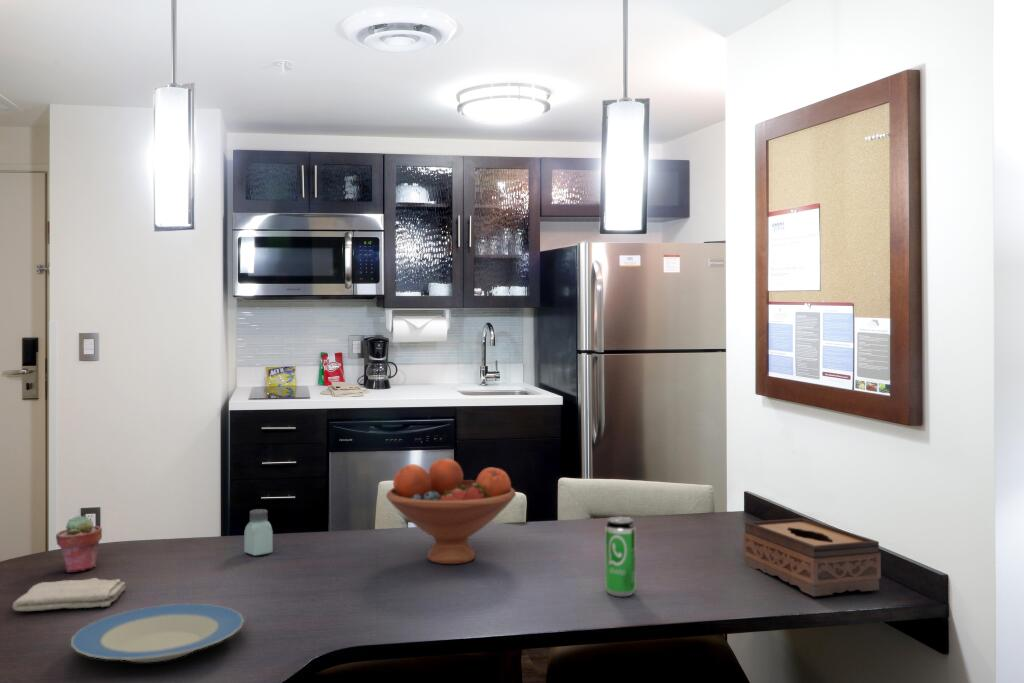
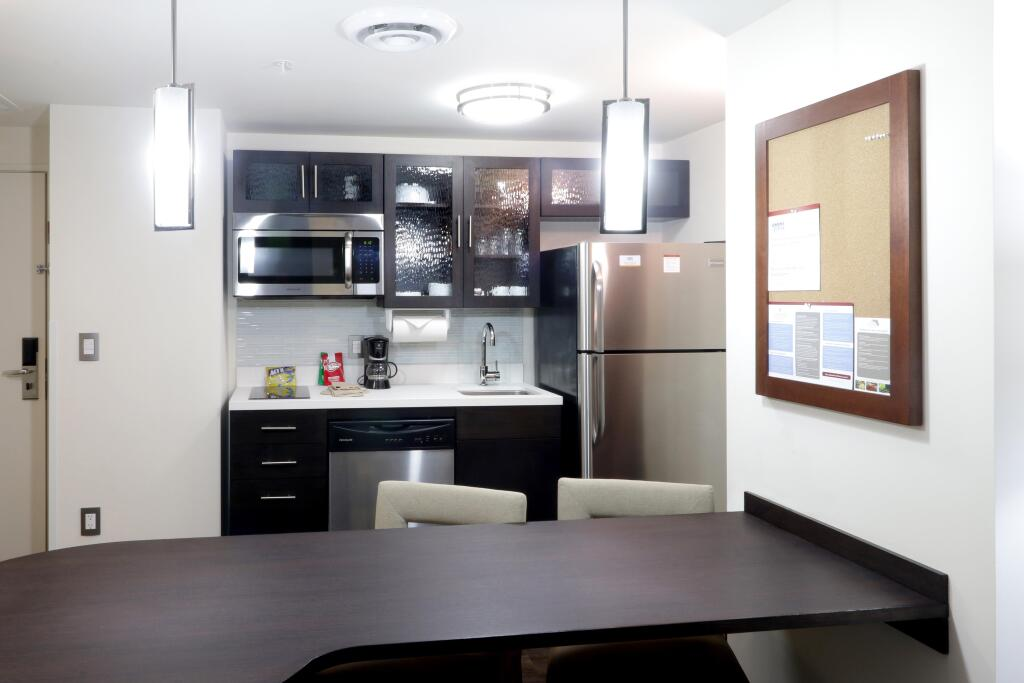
- plate [70,603,245,663]
- tissue box [742,517,882,597]
- beverage can [604,516,636,597]
- washcloth [12,577,126,612]
- potted succulent [55,514,103,573]
- fruit bowl [385,458,517,565]
- saltshaker [243,508,274,557]
